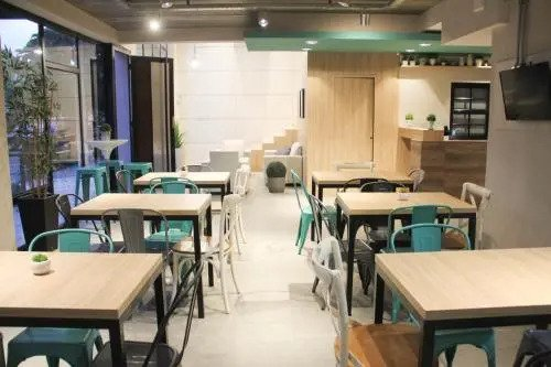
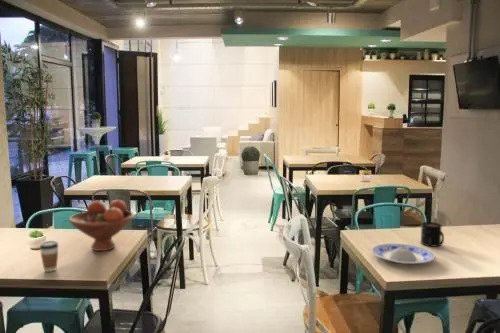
+ coffee cup [39,240,59,273]
+ fruit bowl [68,199,135,252]
+ mug [420,221,445,248]
+ plate [371,243,436,265]
